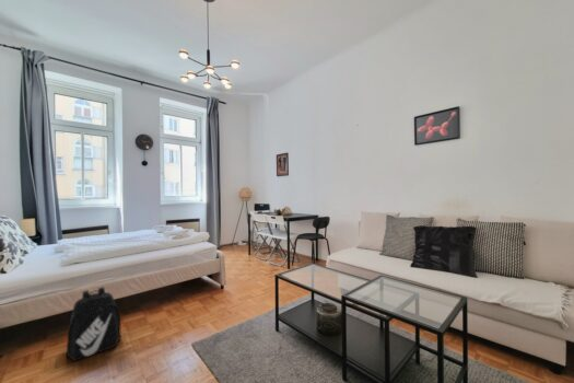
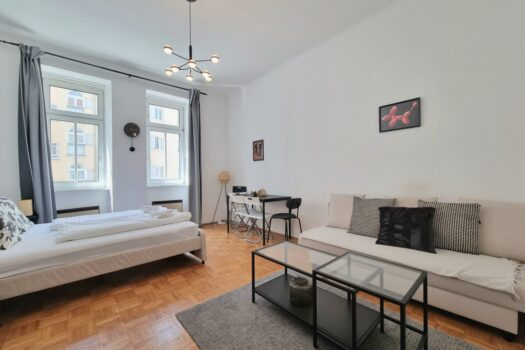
- backpack [66,286,122,362]
